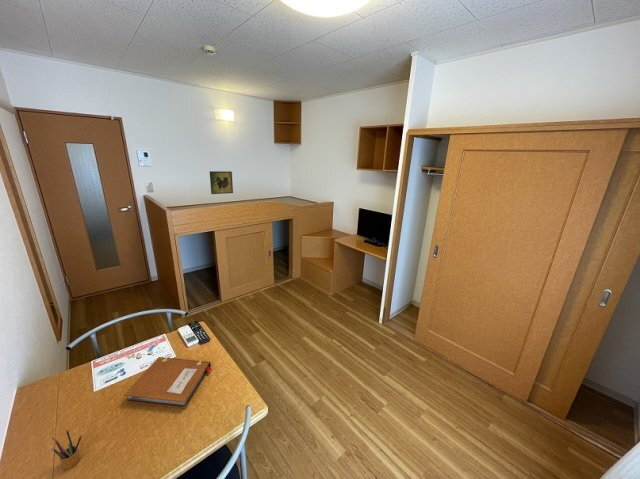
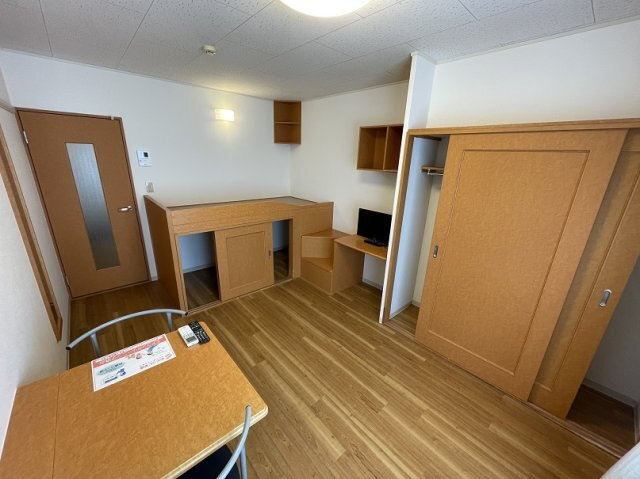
- notebook [123,356,212,409]
- pencil box [50,428,83,470]
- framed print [209,170,234,195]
